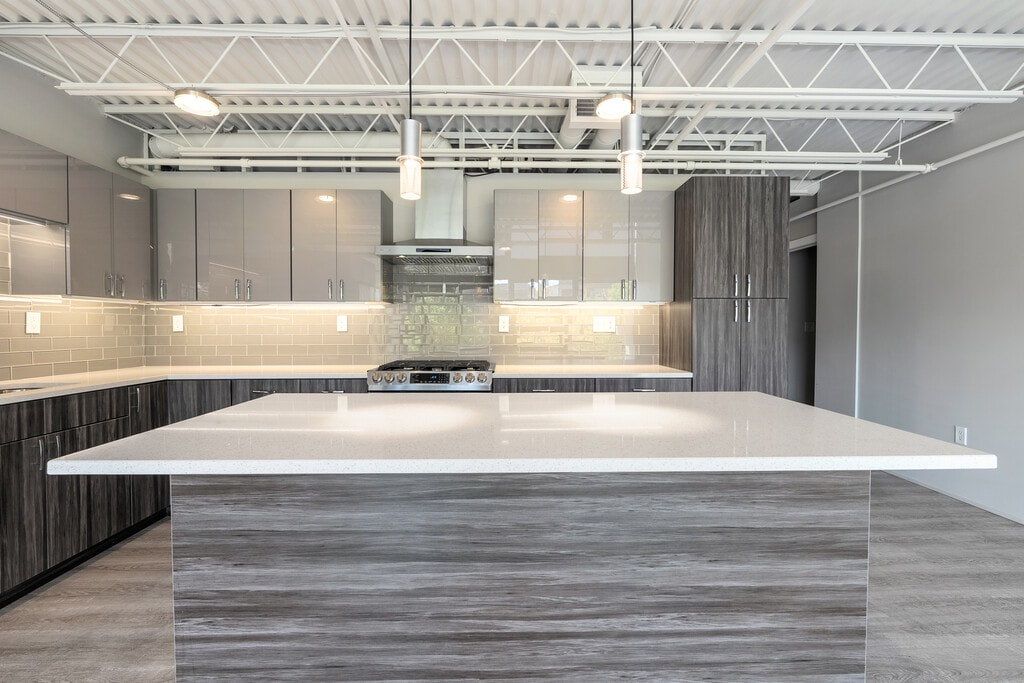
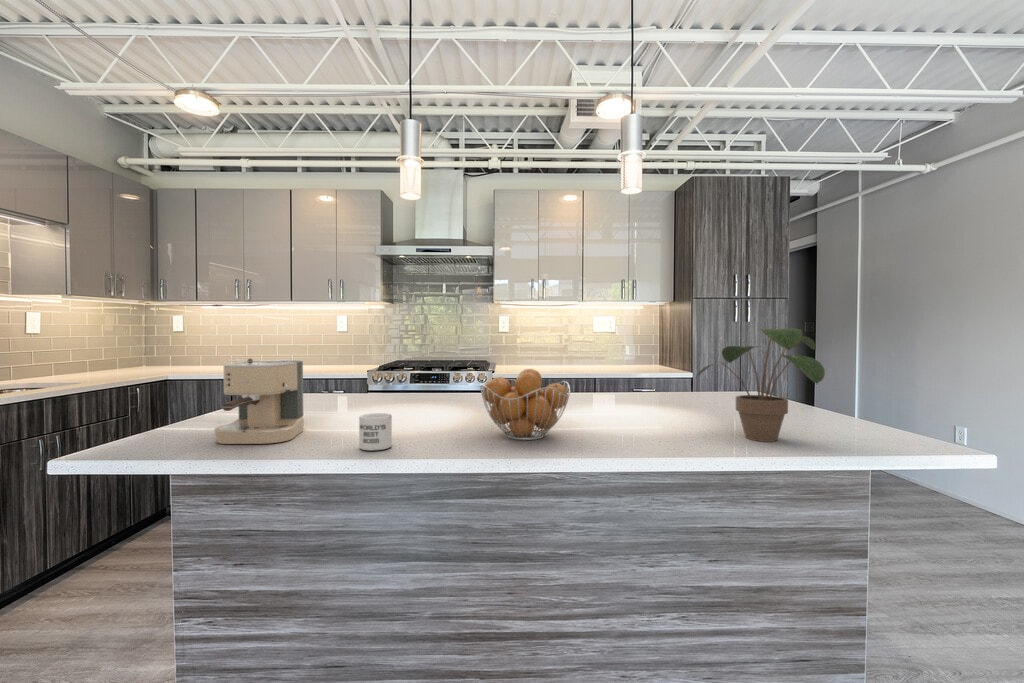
+ coffee maker [213,358,306,445]
+ potted plant [697,325,826,443]
+ fruit basket [479,368,571,441]
+ mug [358,412,393,452]
